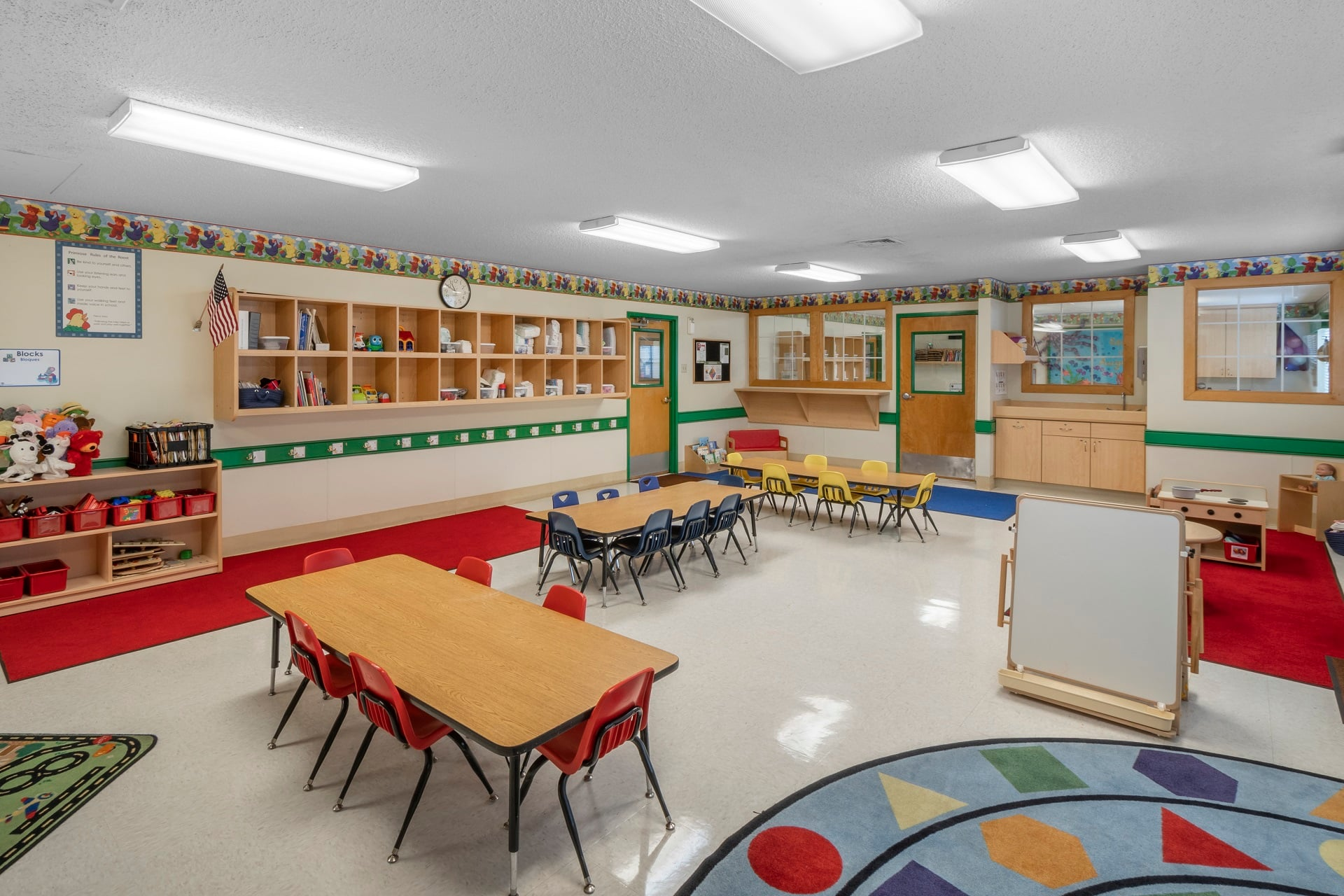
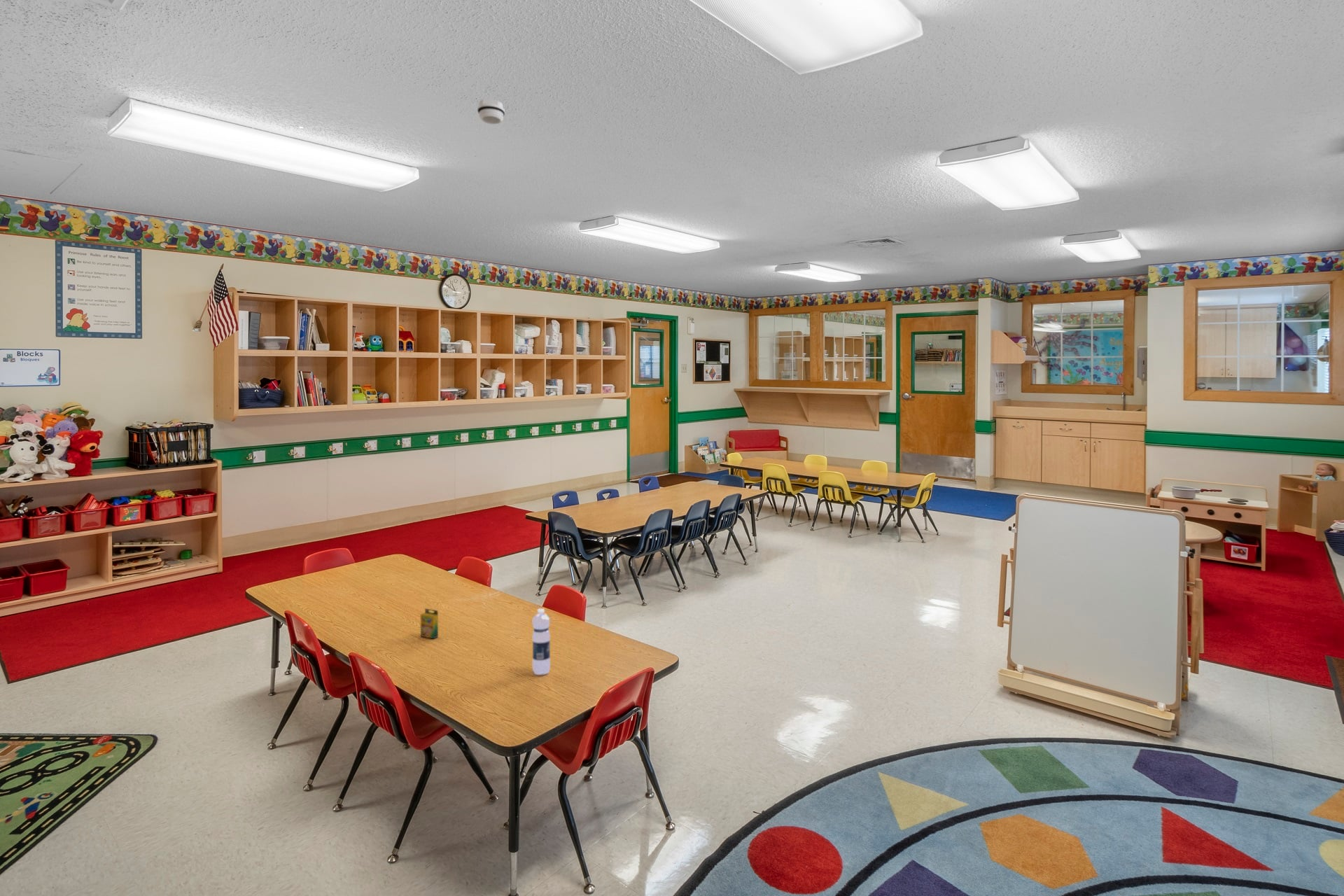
+ water bottle [532,608,551,675]
+ smoke detector [477,99,505,125]
+ crayon box [420,608,439,639]
